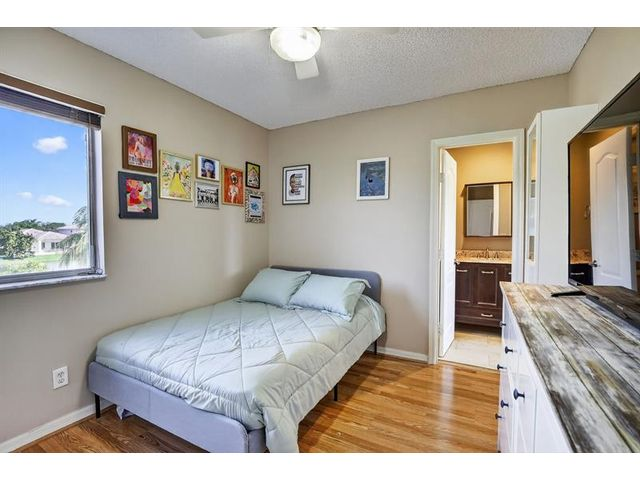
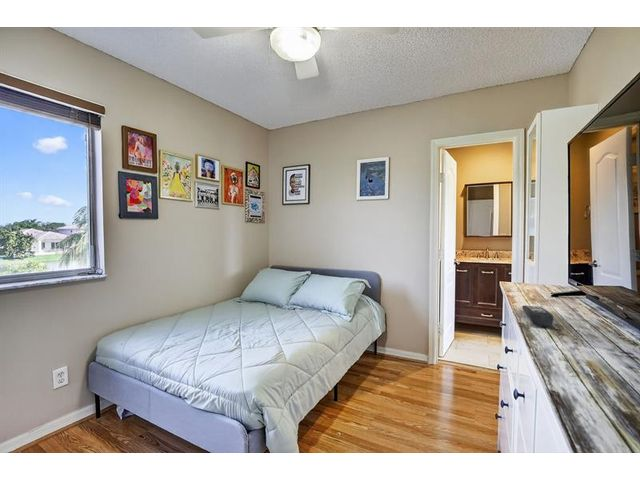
+ remote control [521,305,554,328]
